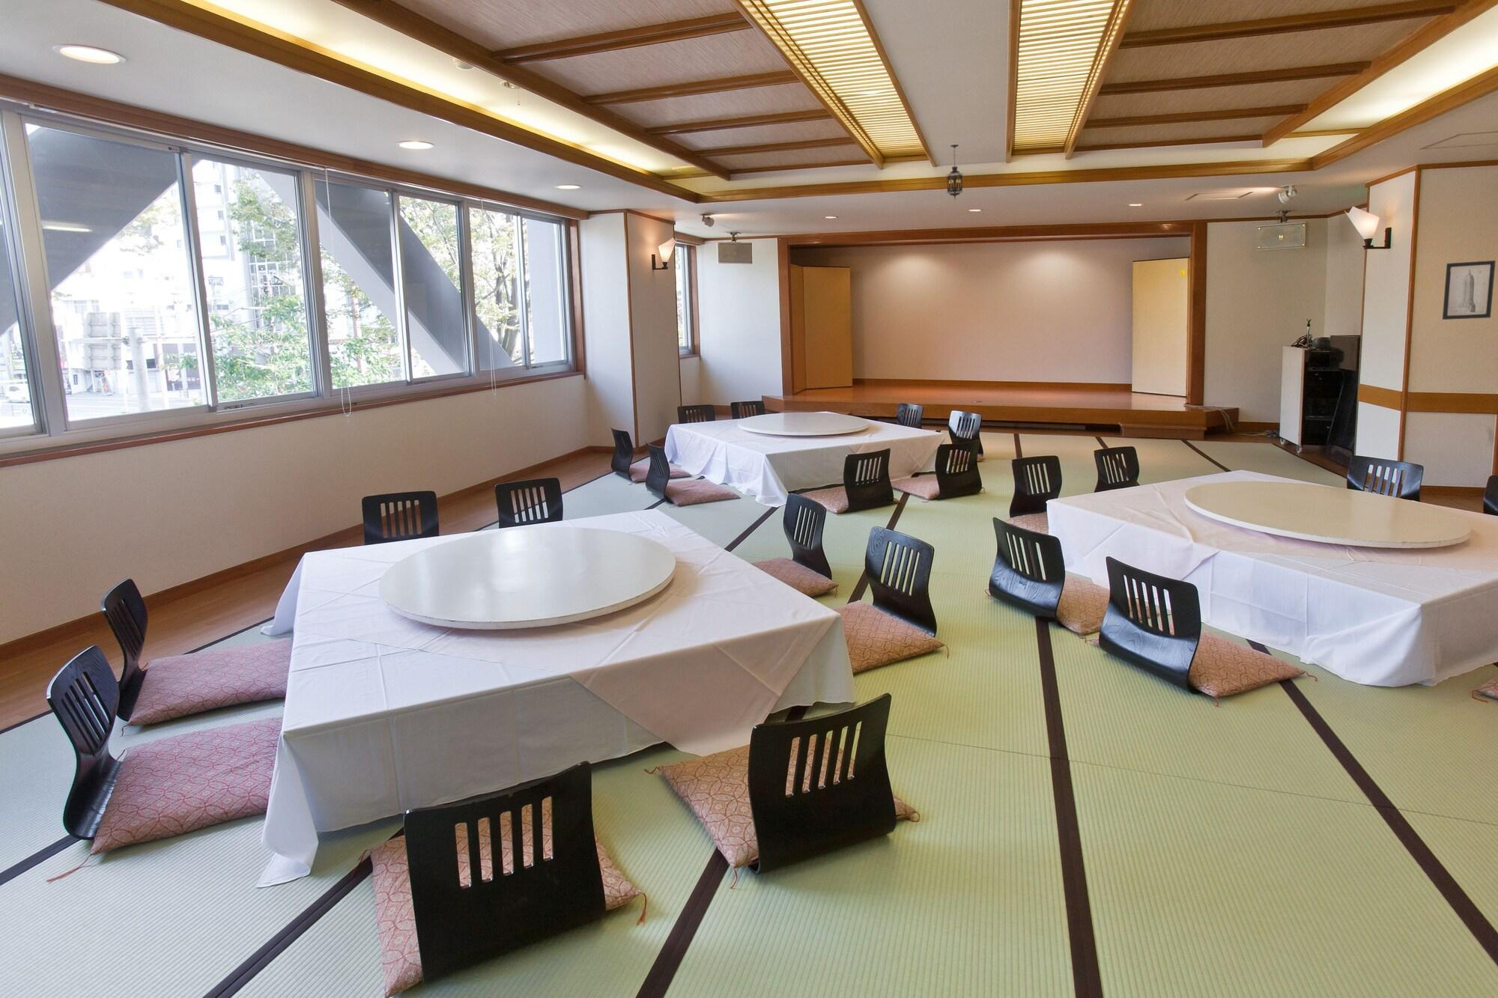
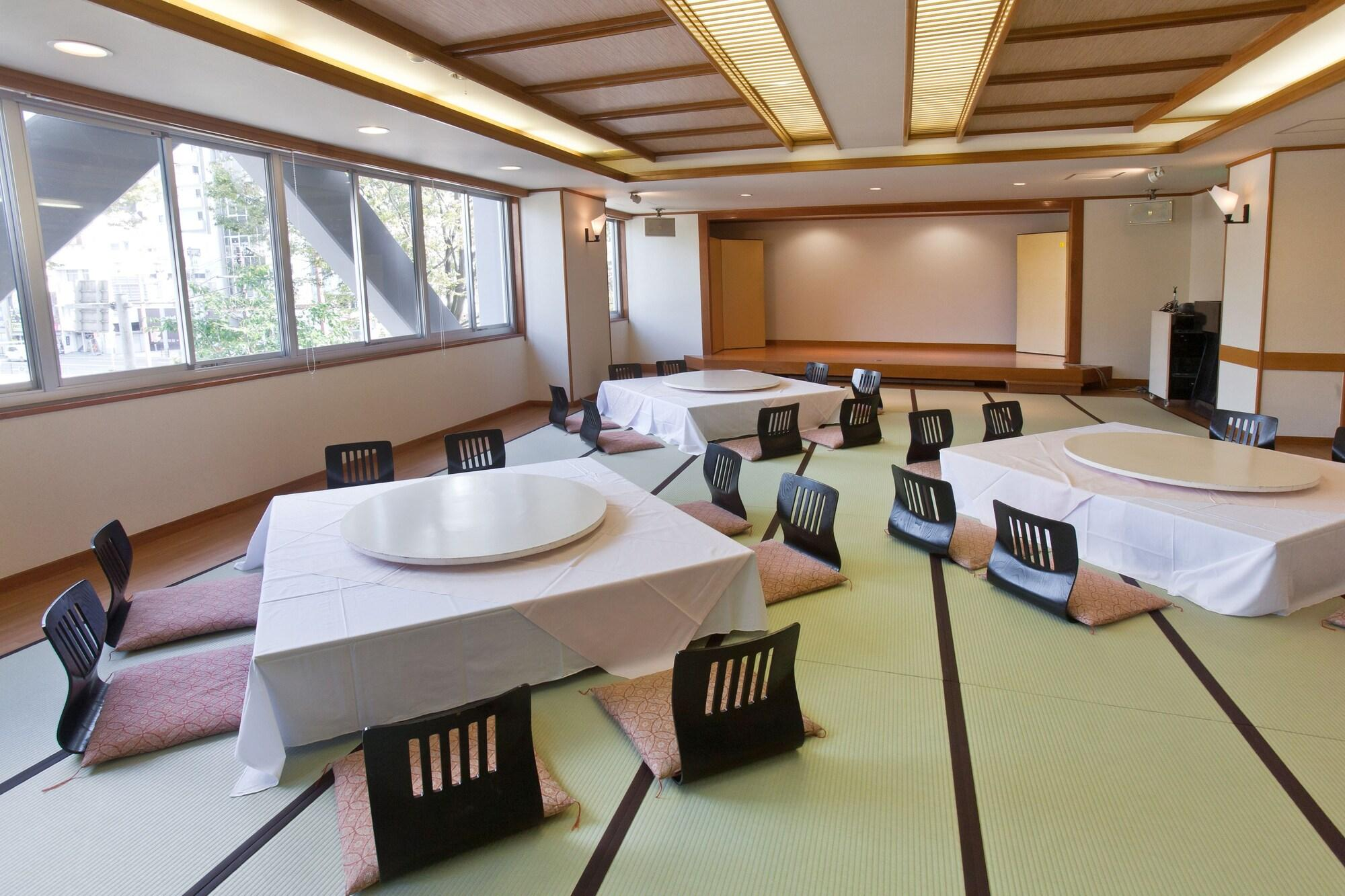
- wall art [1442,260,1497,321]
- hanging lantern [946,144,965,199]
